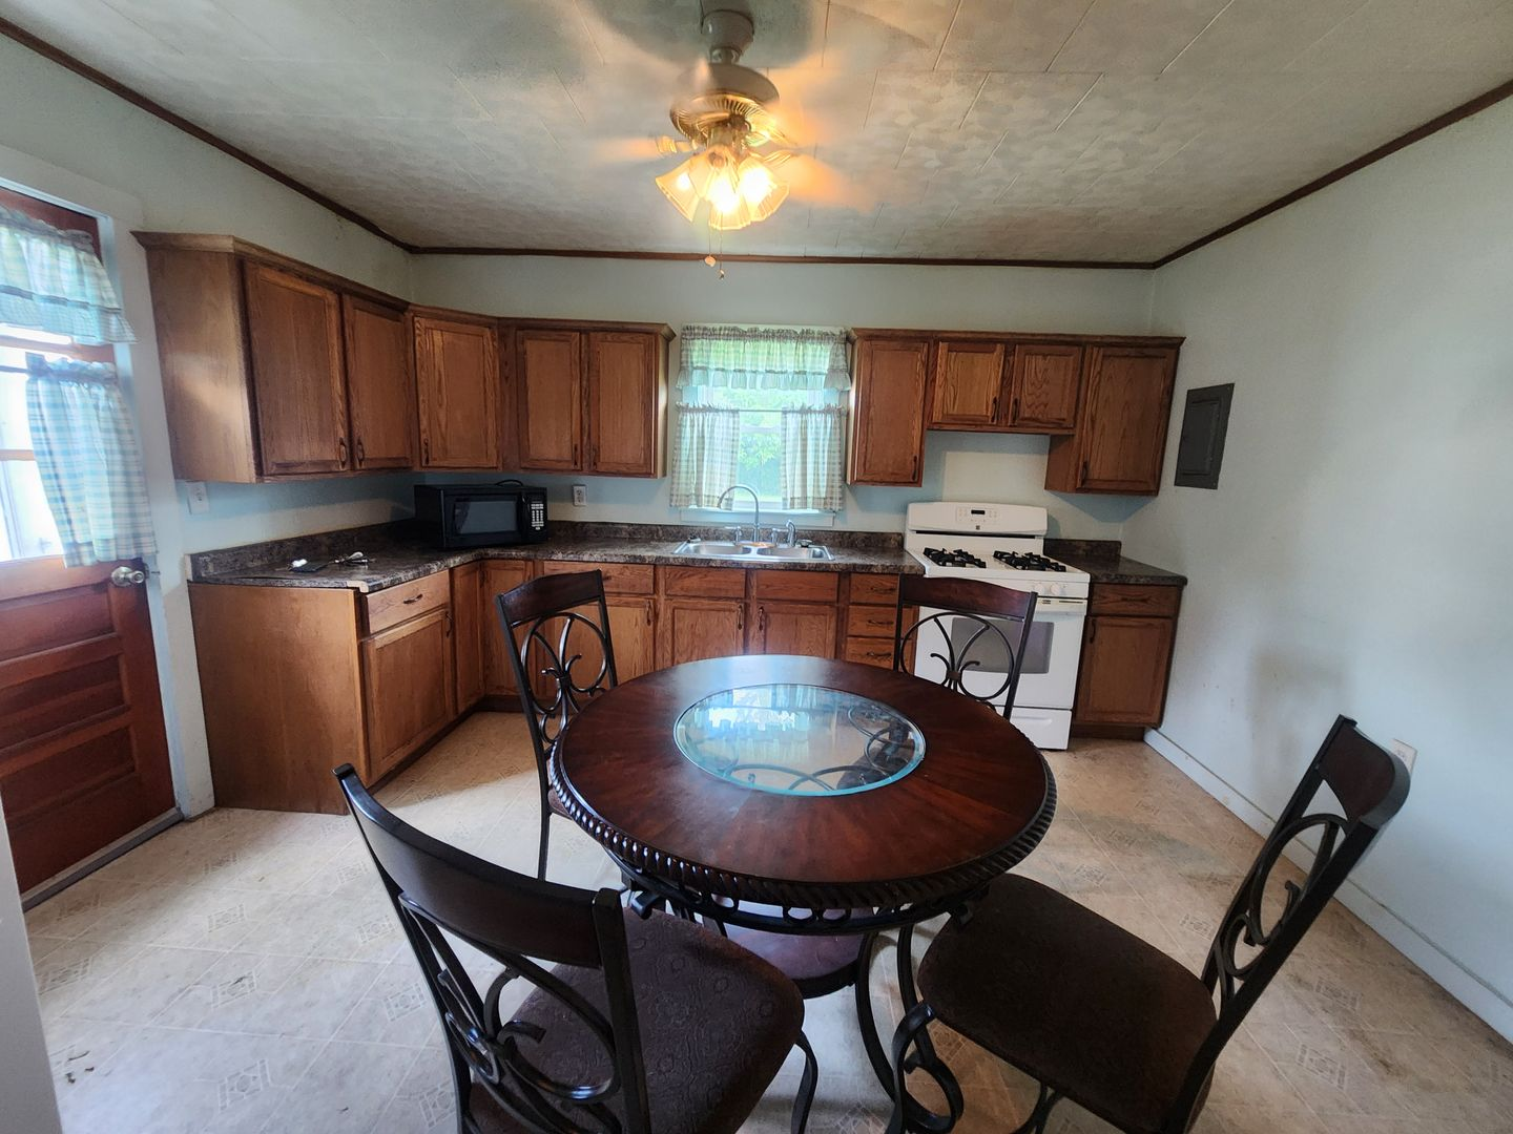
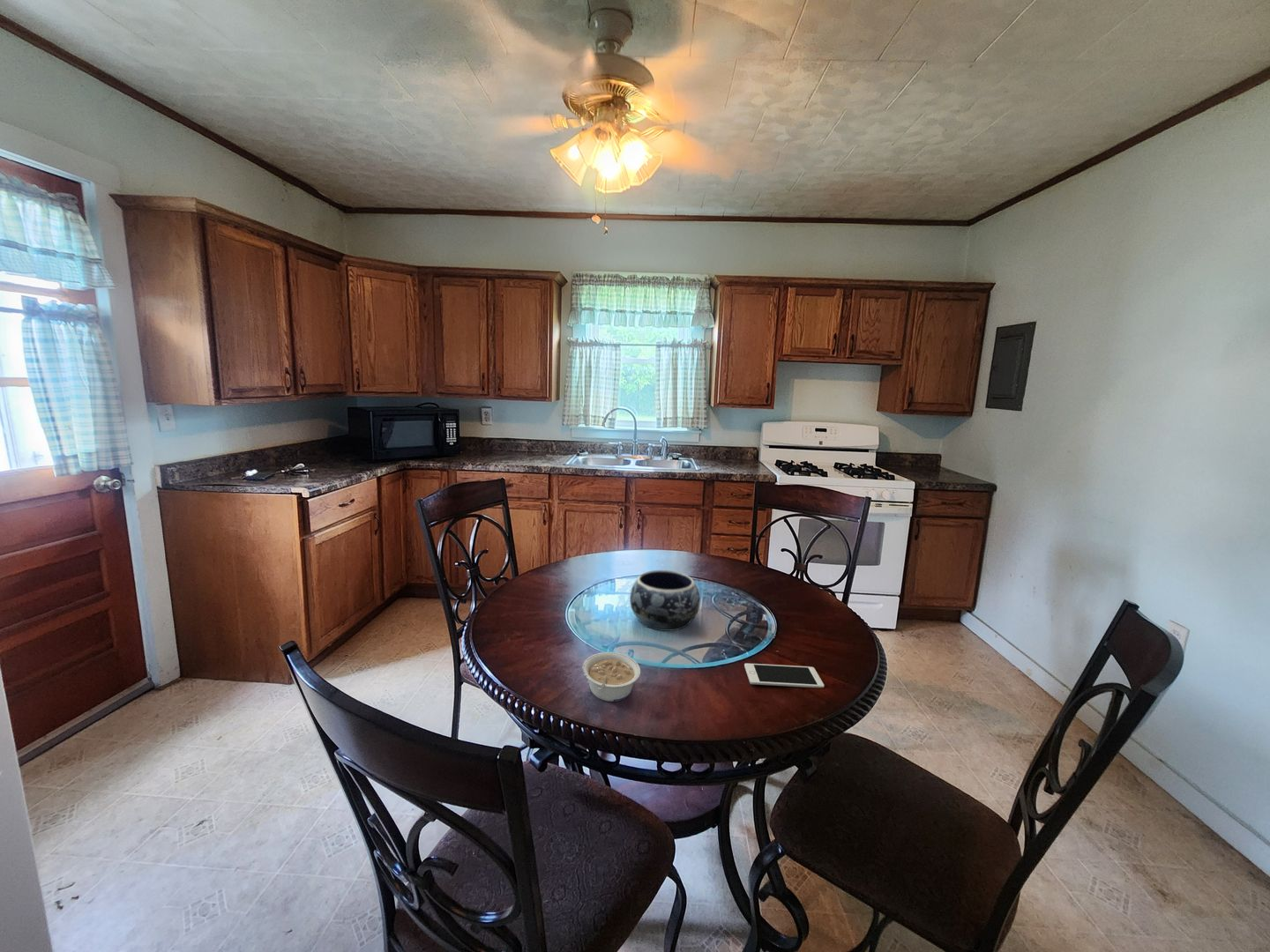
+ decorative bowl [629,569,701,632]
+ cell phone [743,663,825,688]
+ legume [581,651,641,703]
